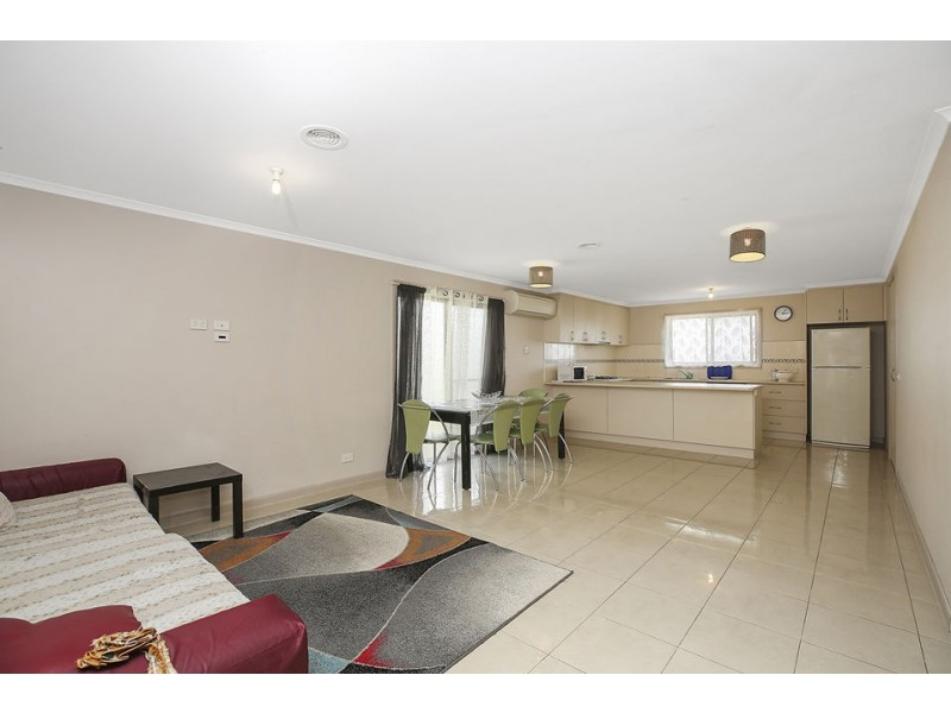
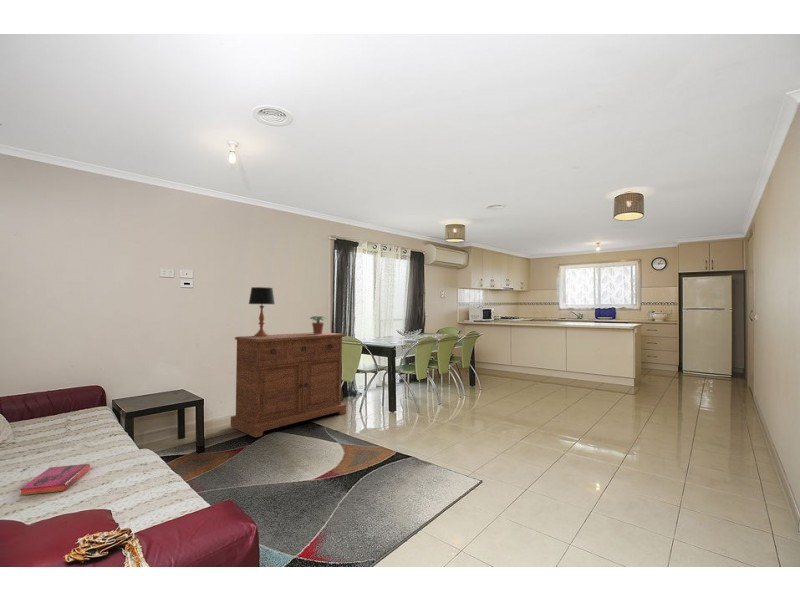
+ table lamp [248,286,276,337]
+ potted plant [309,315,327,334]
+ hardback book [18,463,91,497]
+ sideboard [230,331,347,438]
